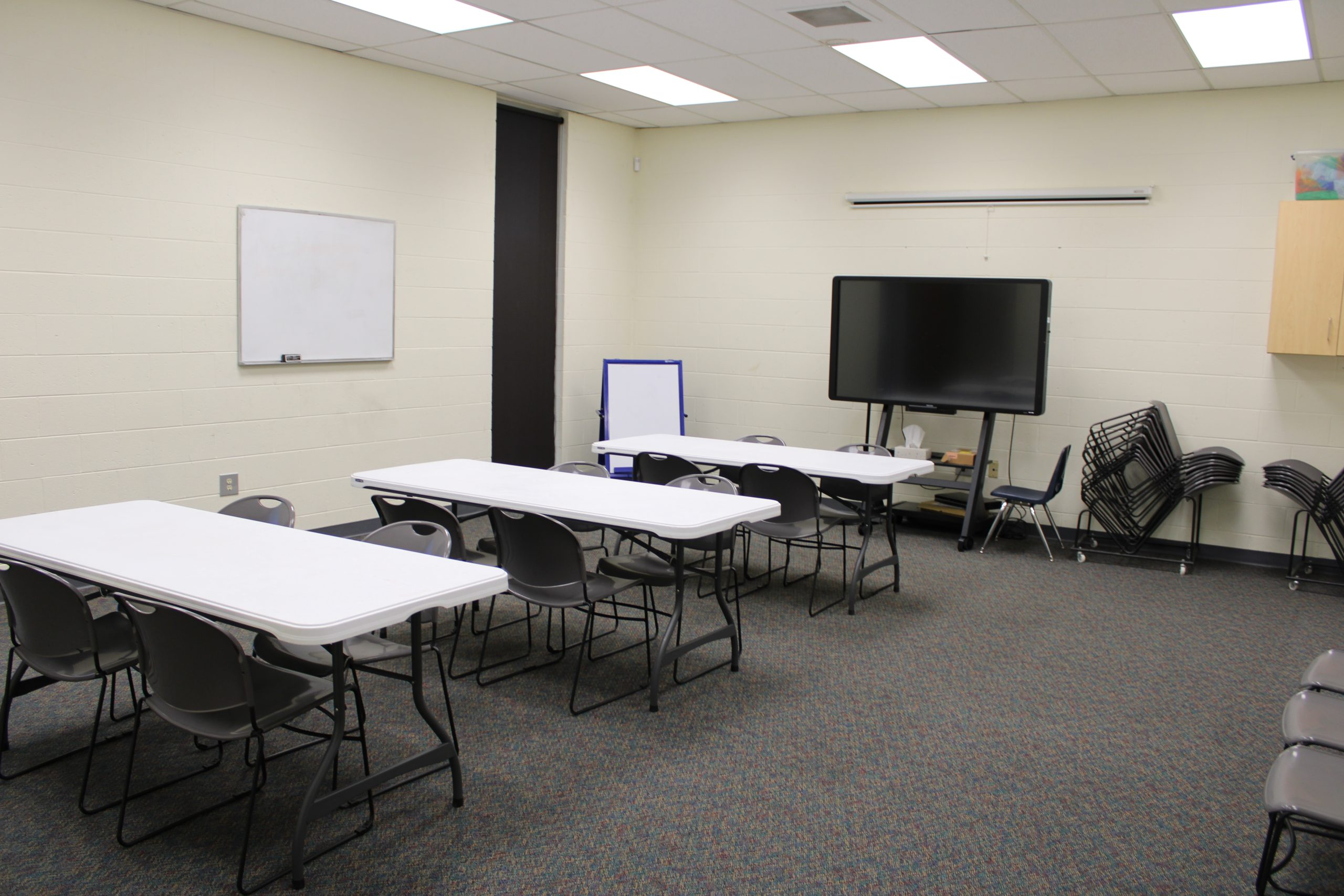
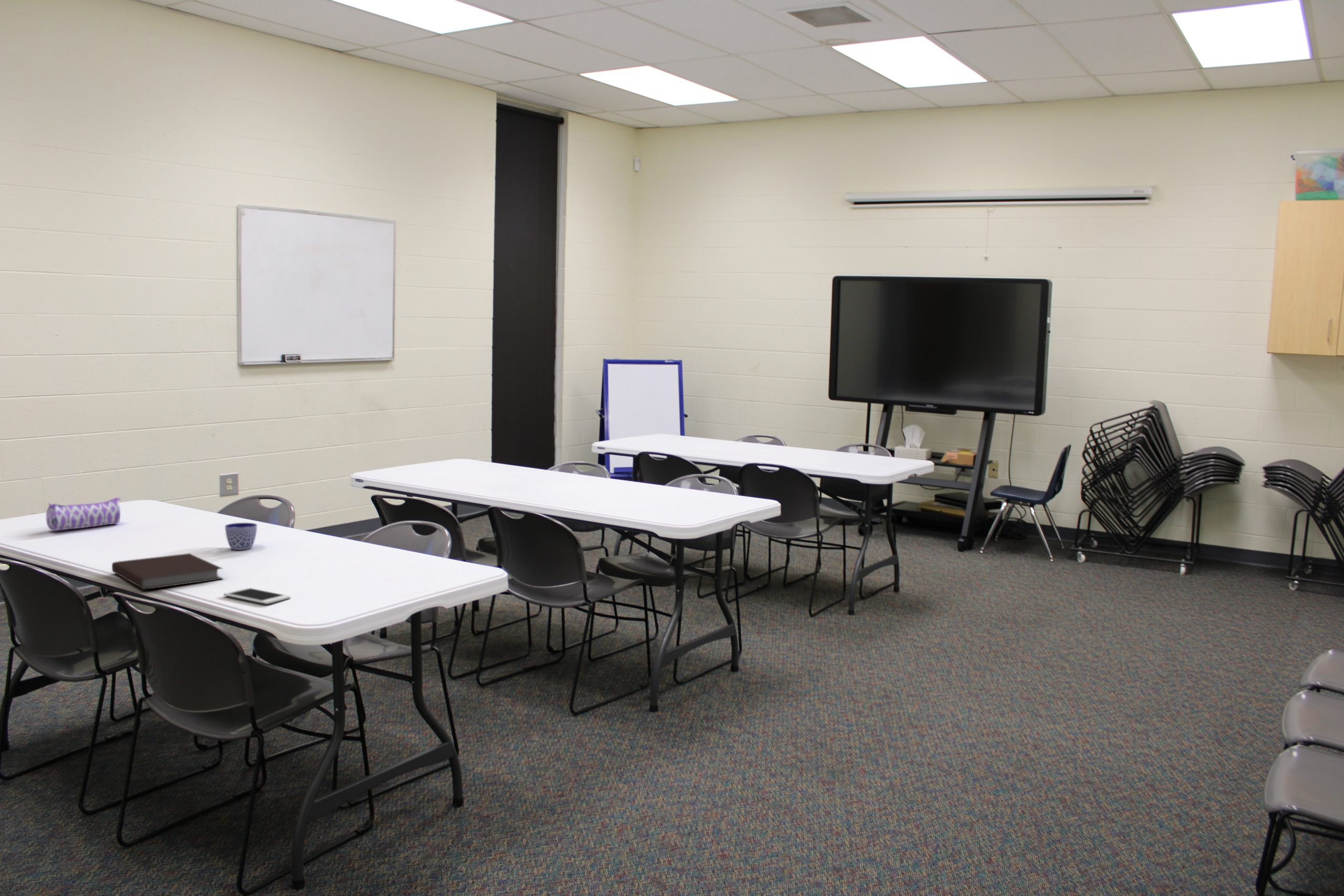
+ pencil case [46,497,122,531]
+ cup [224,522,258,551]
+ notebook [111,553,224,590]
+ cell phone [223,587,291,605]
